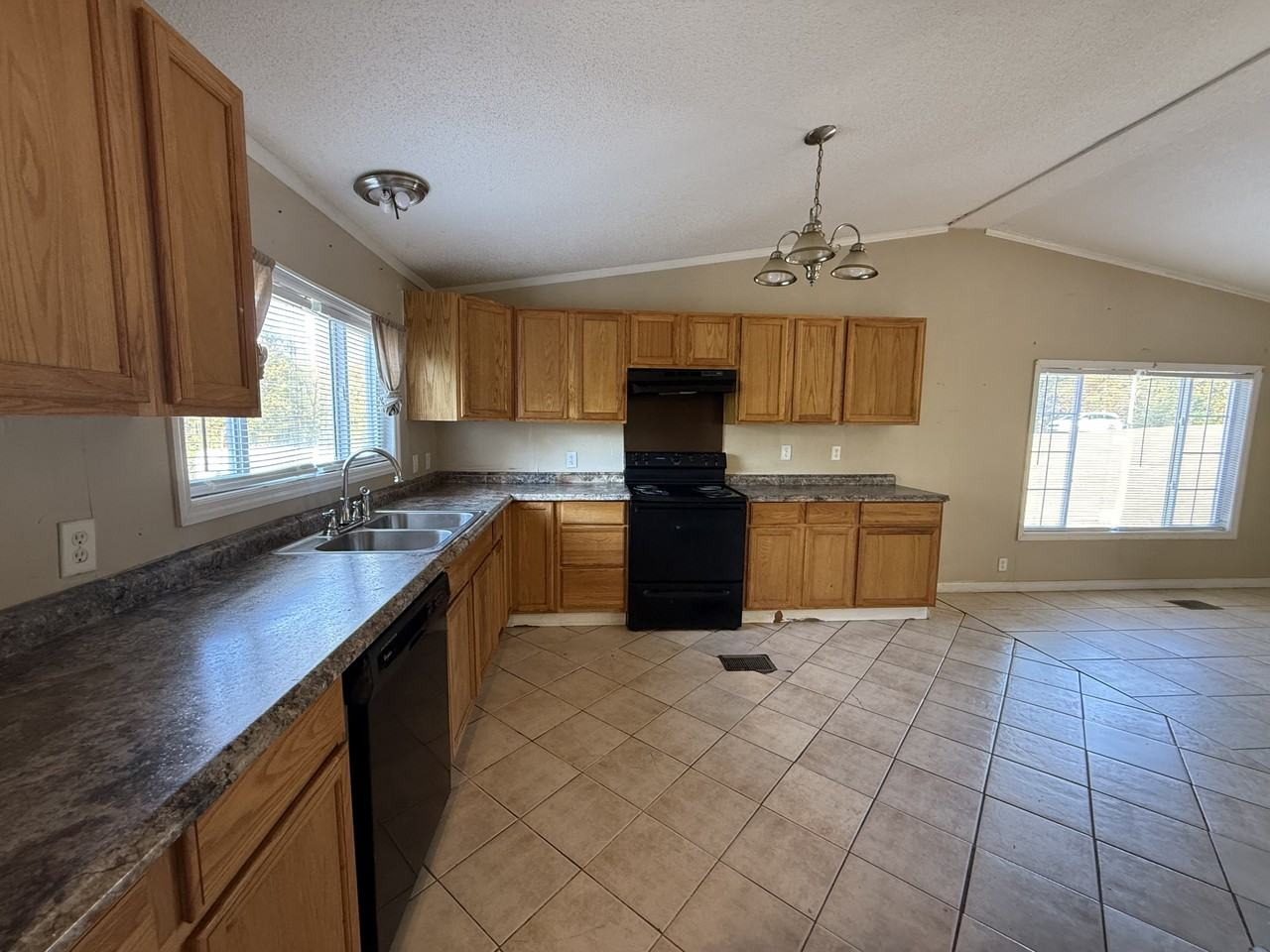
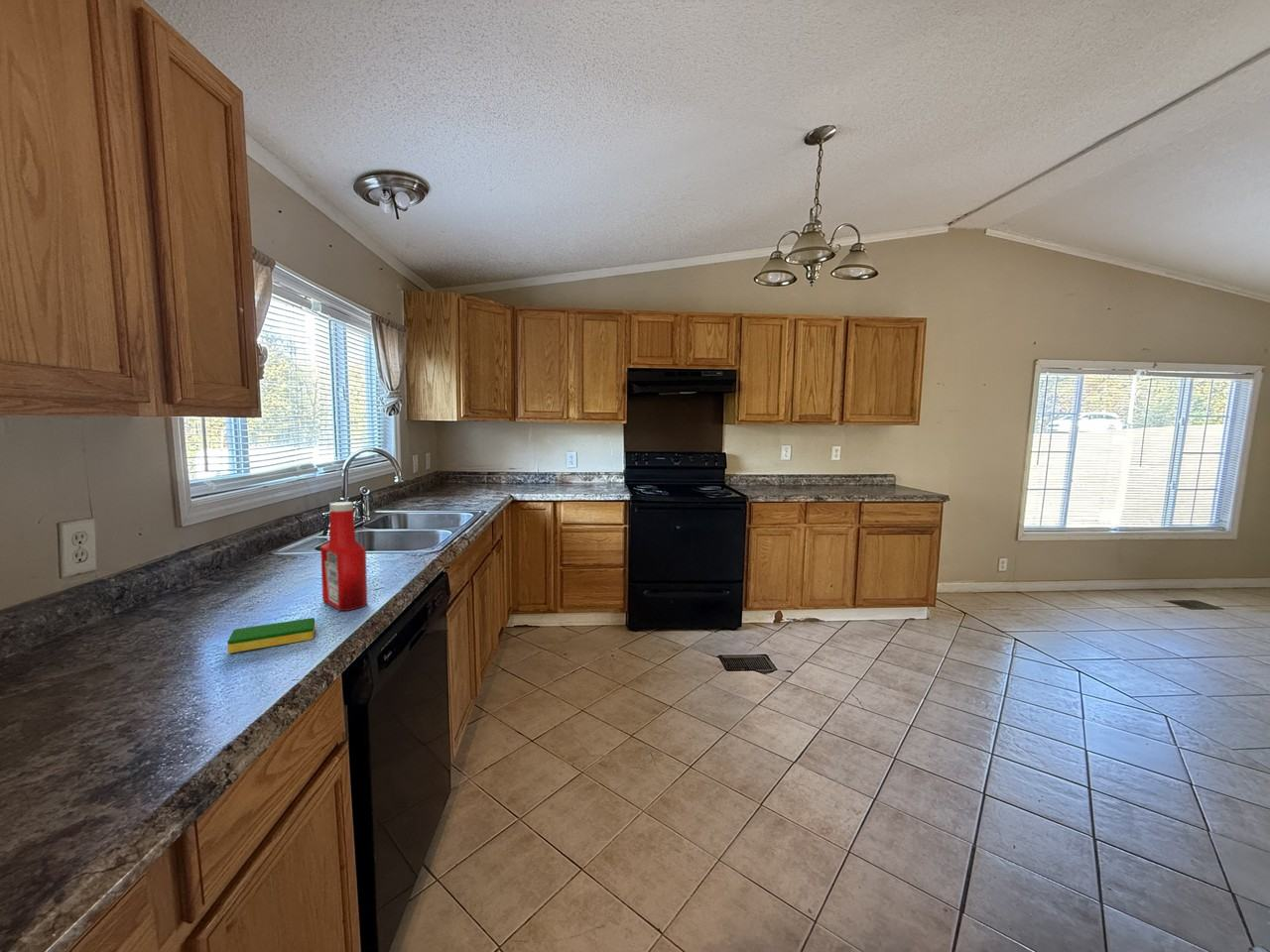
+ soap bottle [319,501,368,612]
+ dish sponge [226,617,316,654]
